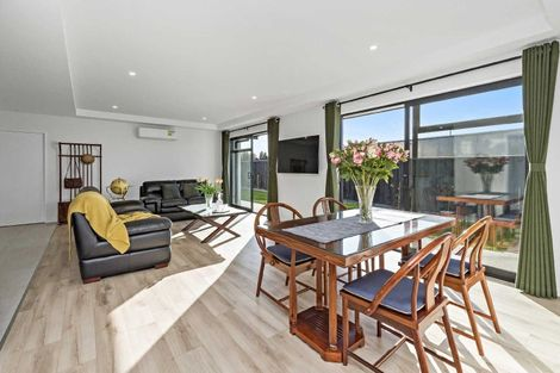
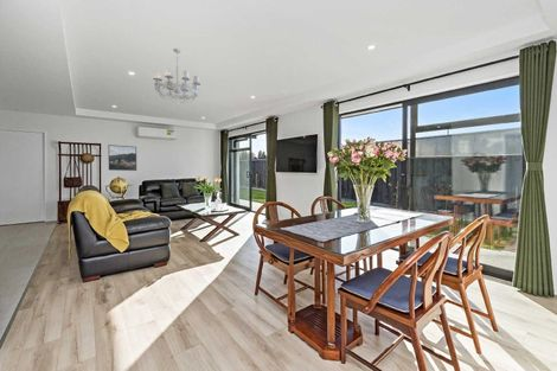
+ chandelier [152,47,201,107]
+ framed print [107,143,137,172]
